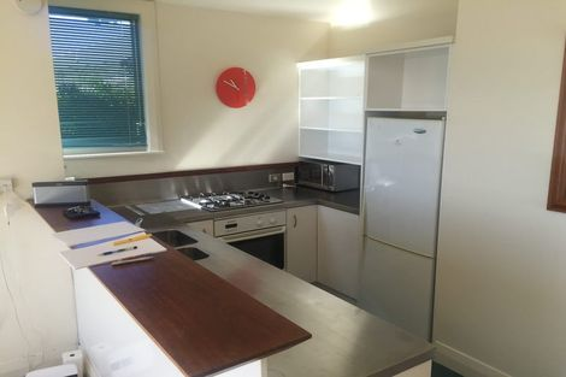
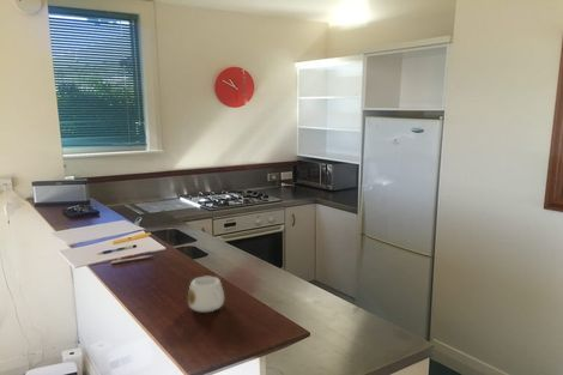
+ mug [187,276,225,313]
